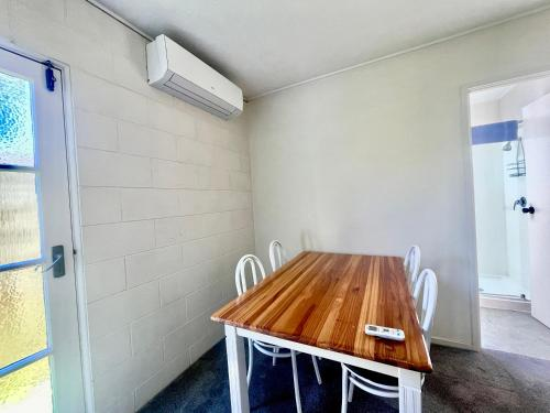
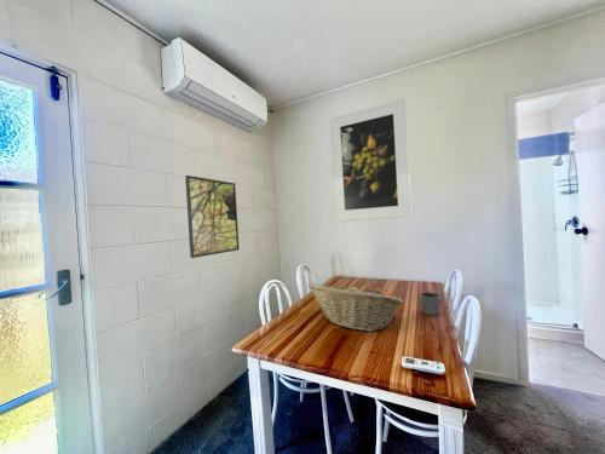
+ mug [419,291,443,316]
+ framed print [184,174,241,259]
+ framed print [328,98,413,223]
+ fruit basket [306,281,404,333]
